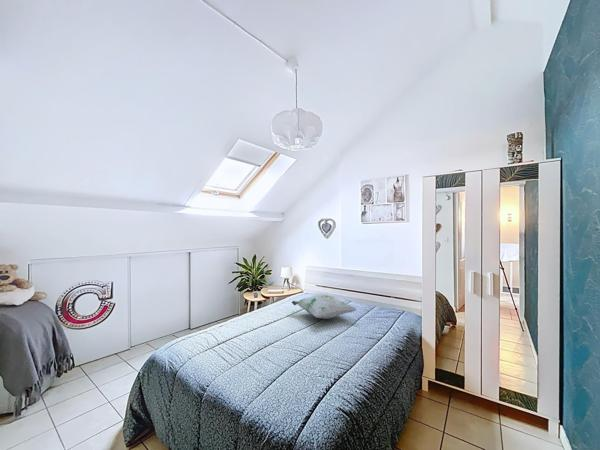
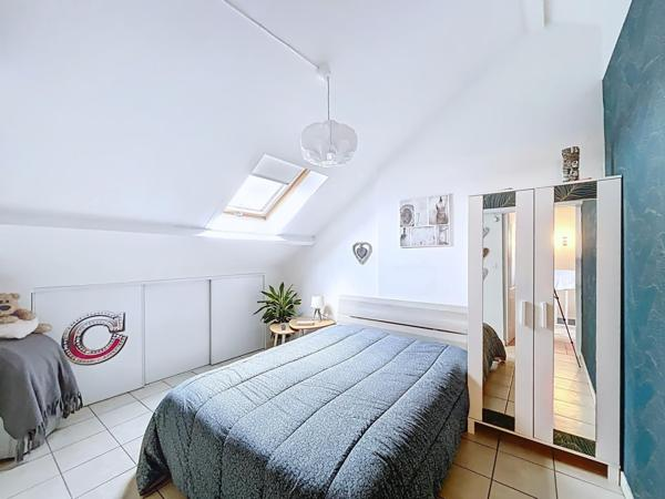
- decorative pillow [291,293,357,320]
